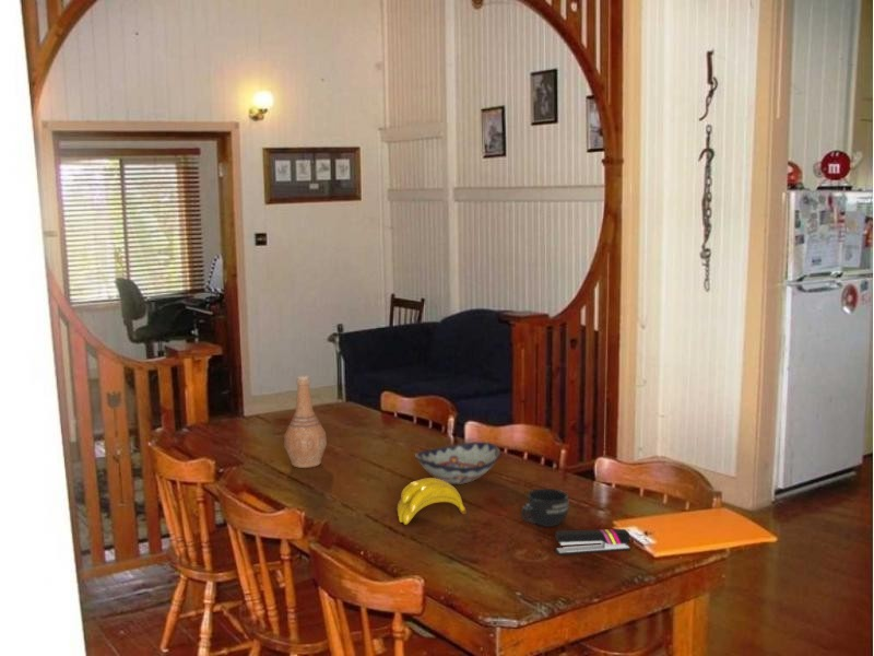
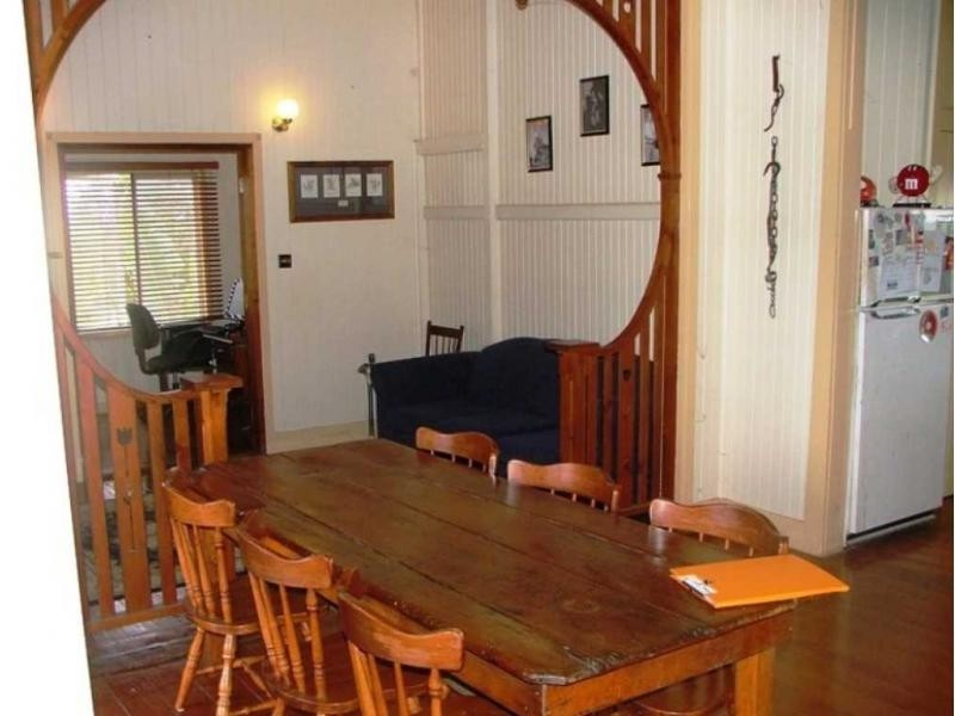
- banana [397,477,468,526]
- mug [520,488,570,528]
- stapler [554,528,631,557]
- decorative bowl [414,441,501,485]
- vase [283,374,328,469]
